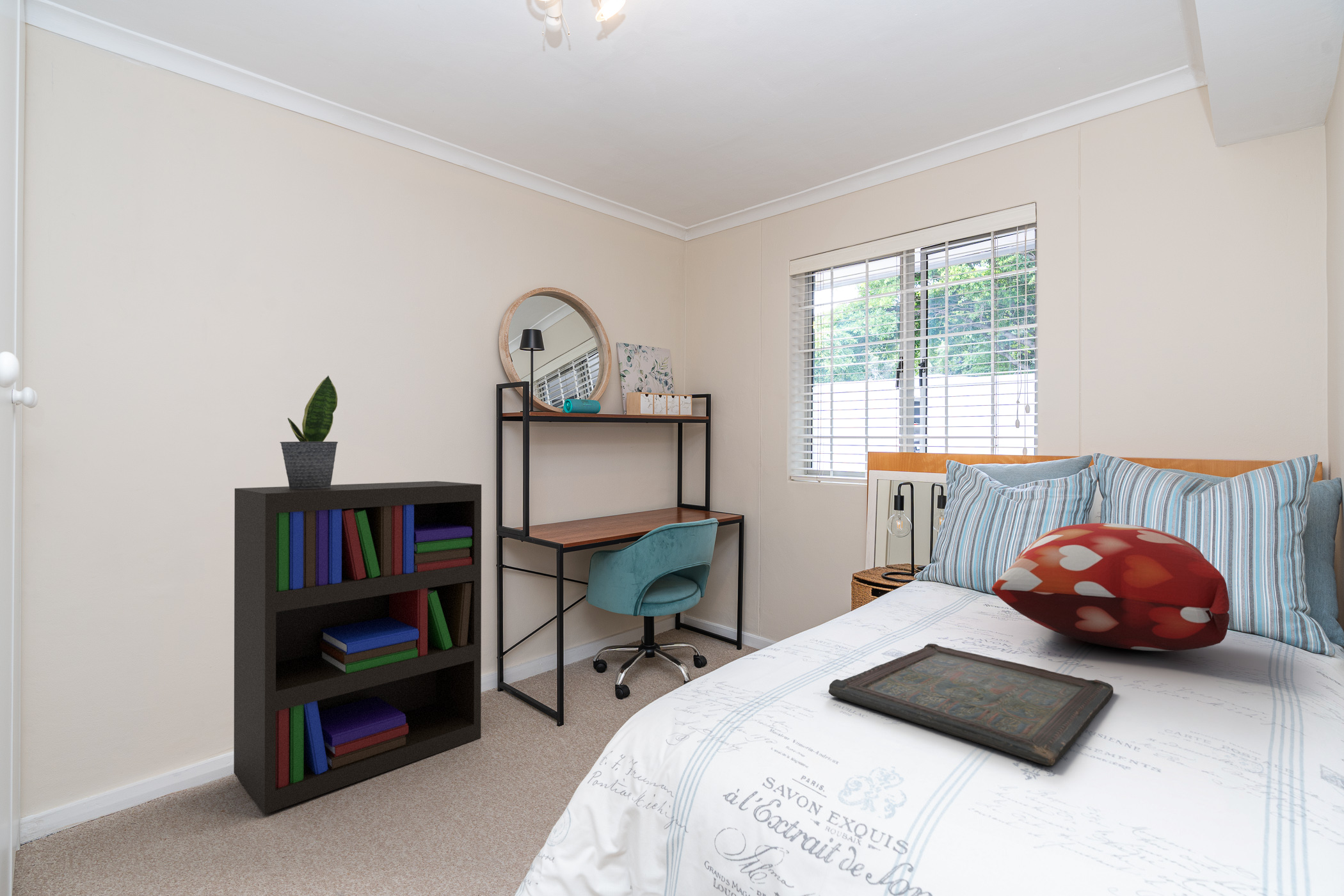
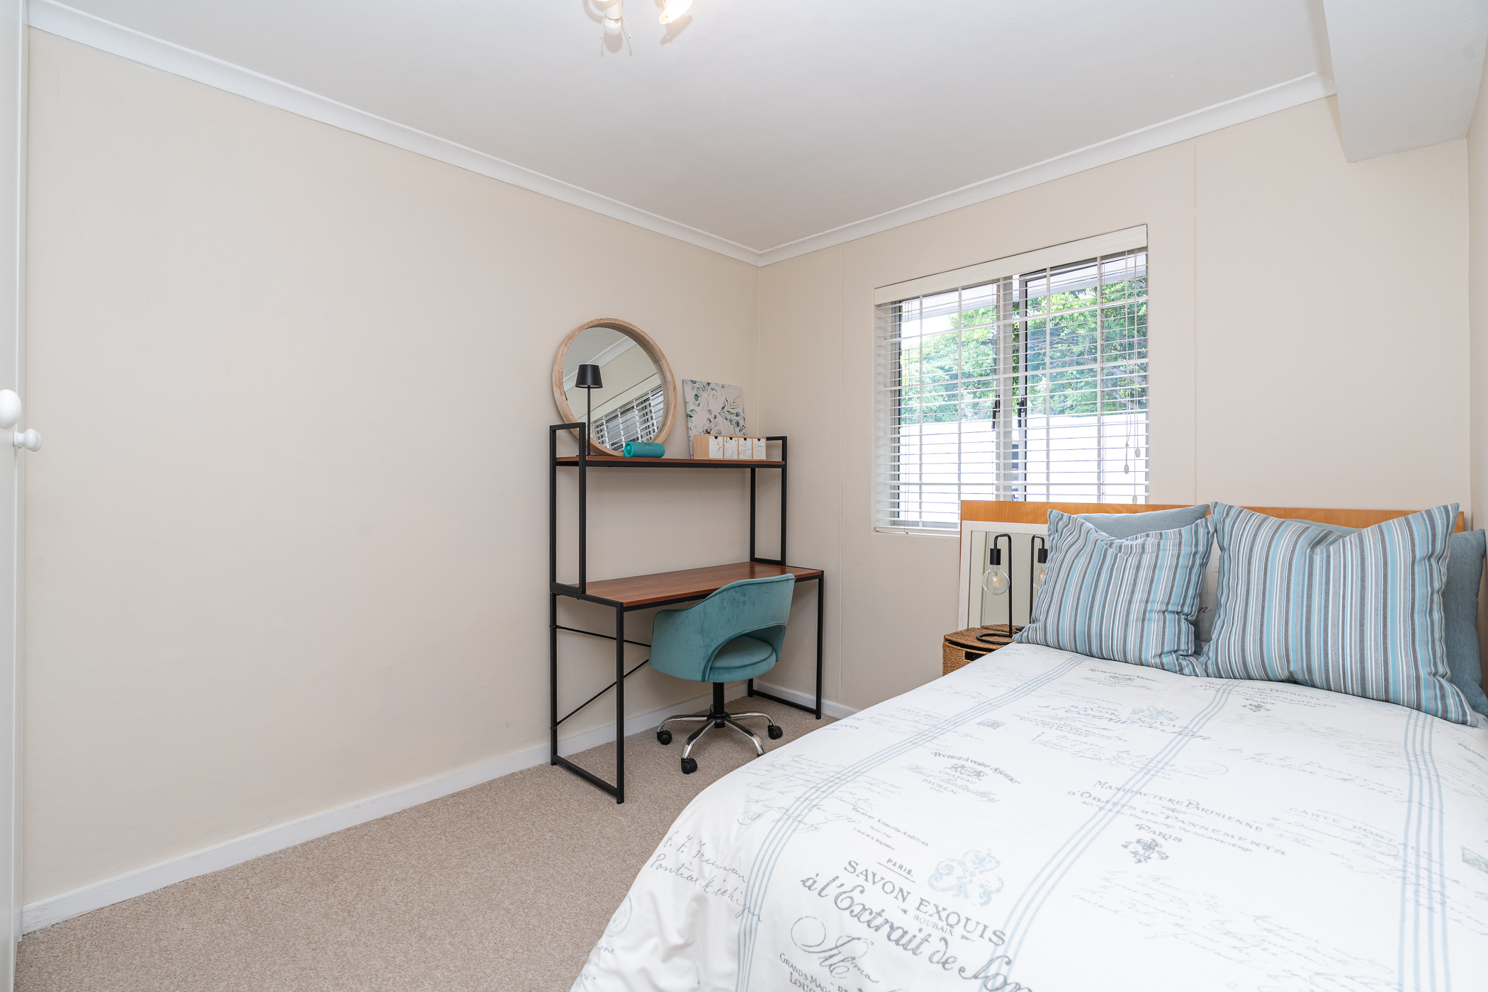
- potted plant [279,375,339,489]
- decorative pillow [991,522,1230,652]
- serving tray [828,643,1114,767]
- bookshelf [233,481,482,815]
